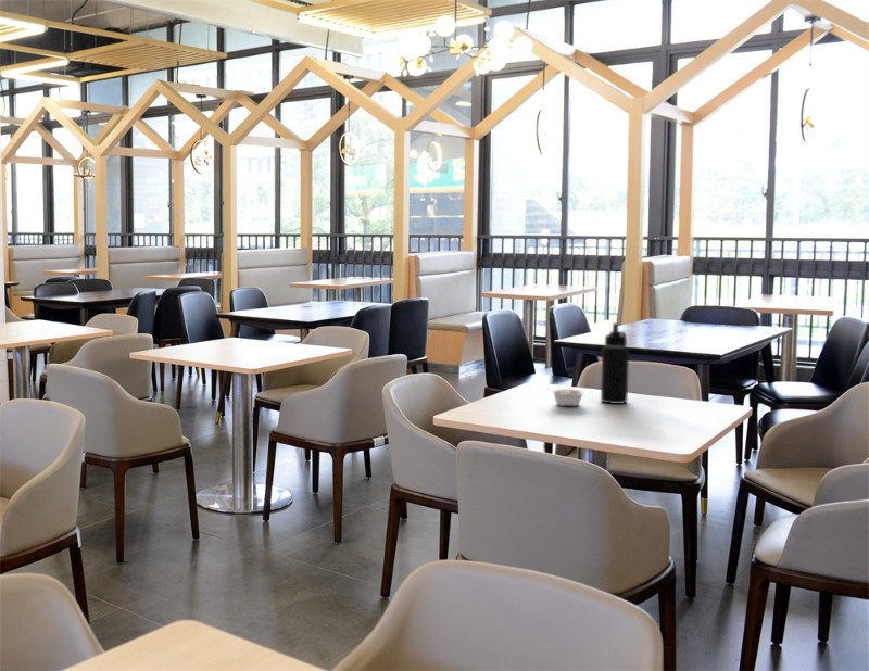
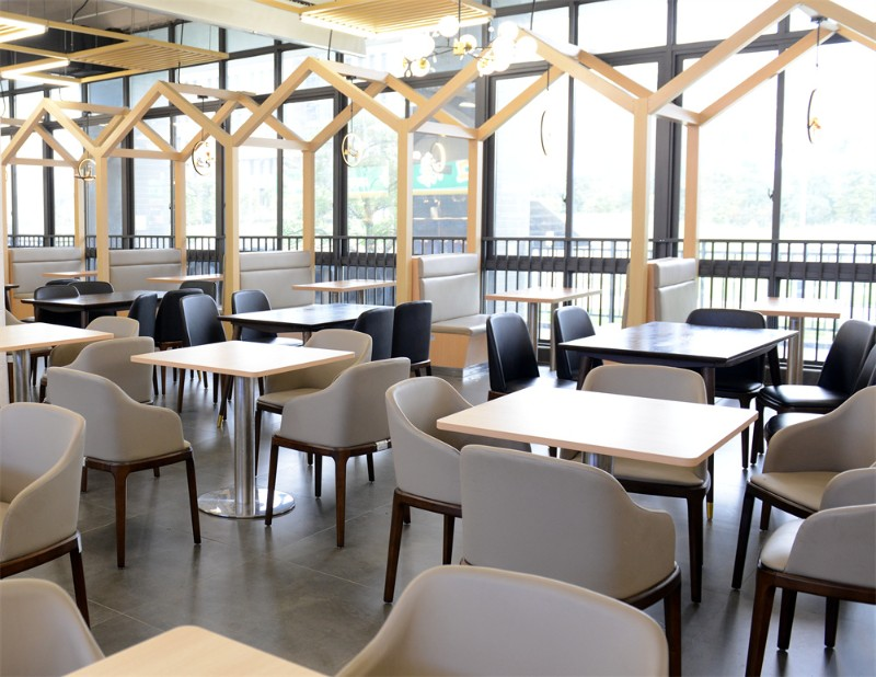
- water bottle [600,321,630,405]
- legume [551,388,585,407]
